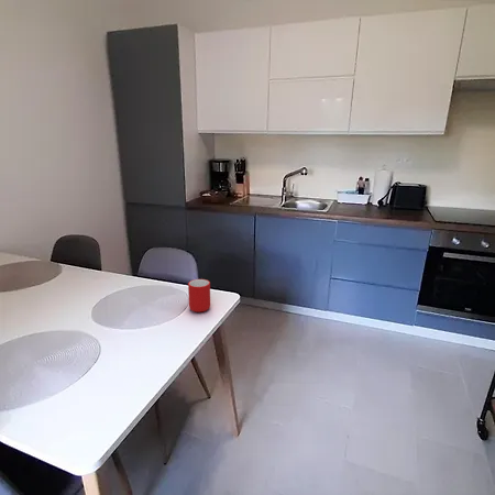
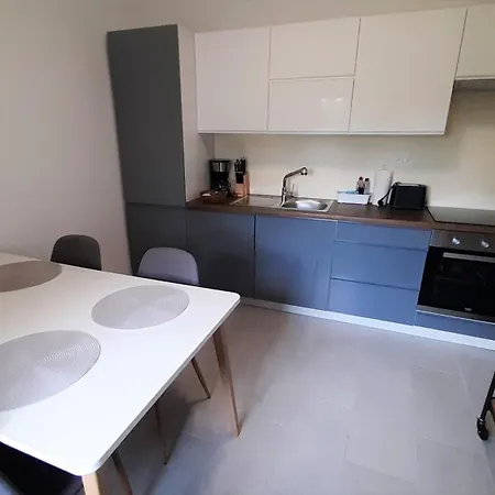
- cup [187,278,211,312]
